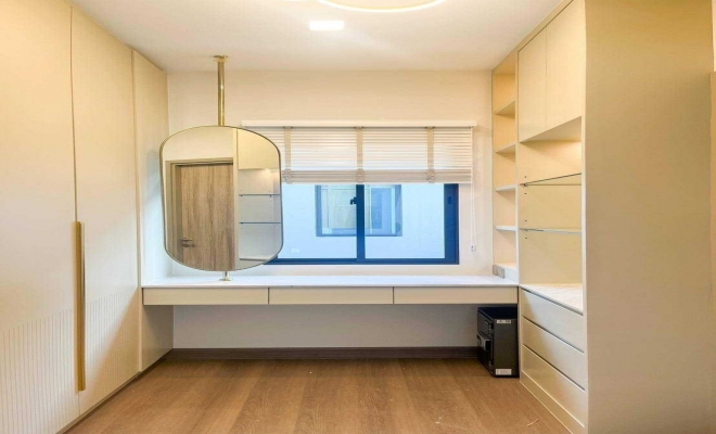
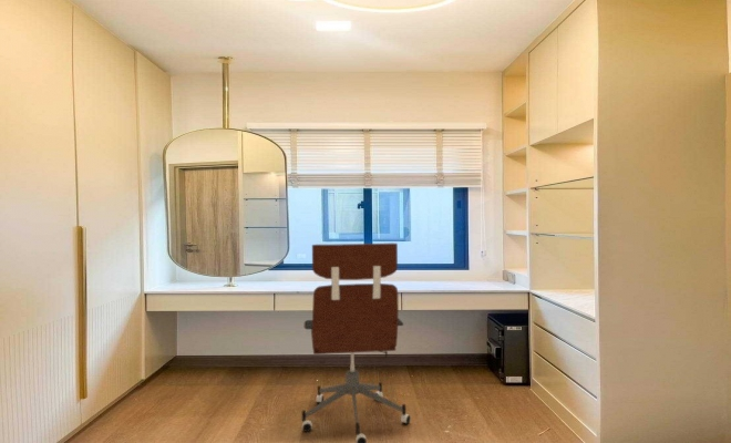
+ office chair [301,243,412,443]
